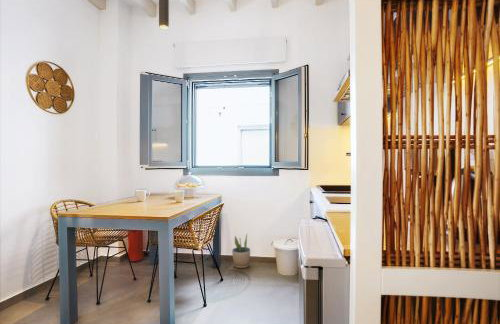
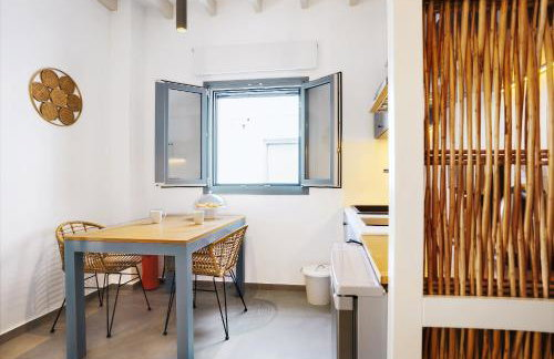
- potted plant [231,232,251,269]
